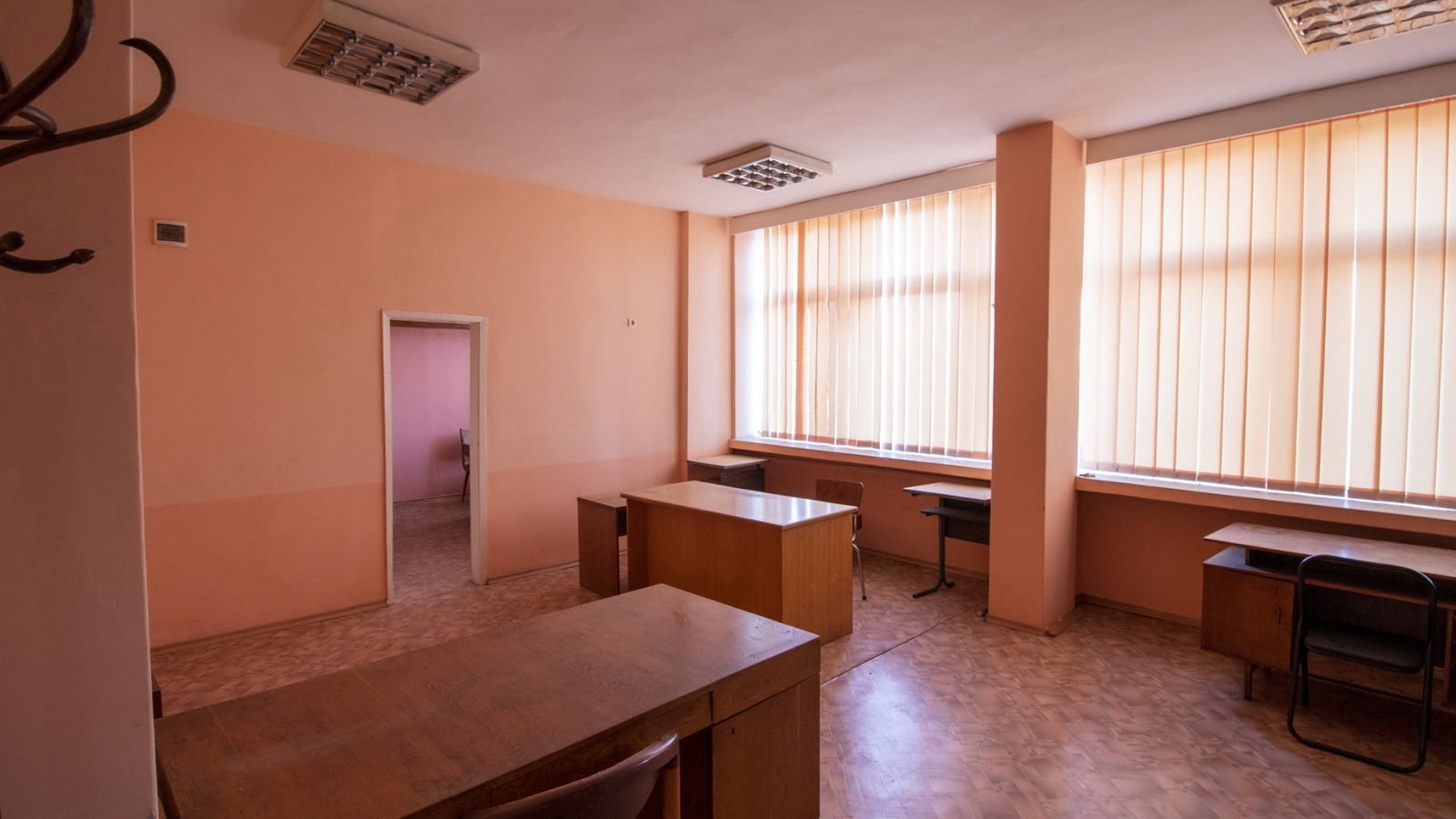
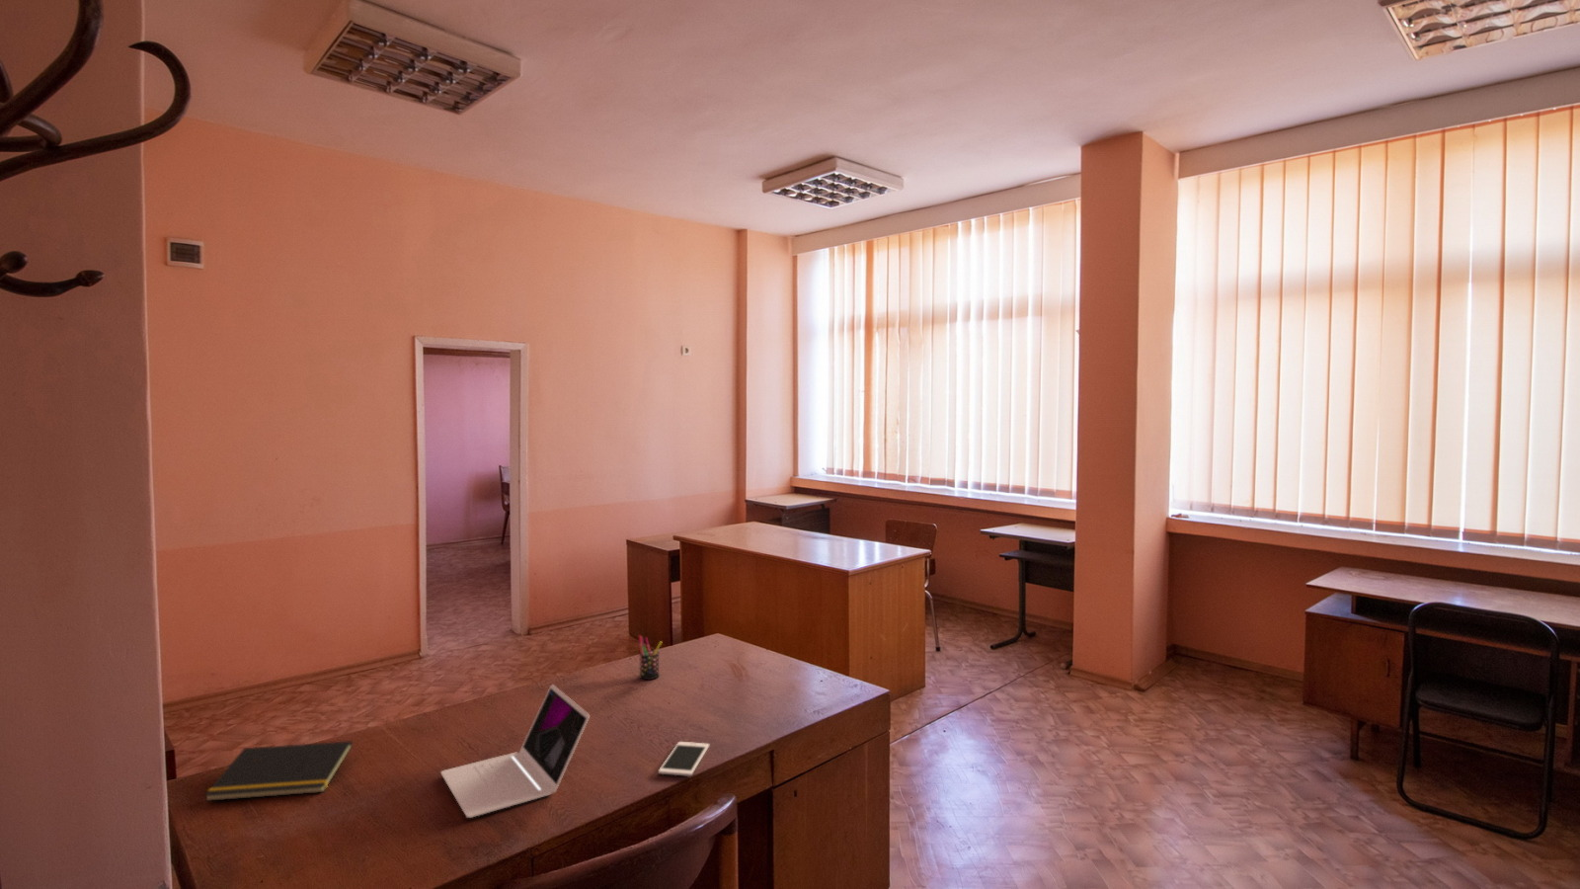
+ notepad [203,740,354,802]
+ pen holder [637,634,663,681]
+ cell phone [658,740,710,777]
+ laptop [439,684,590,818]
